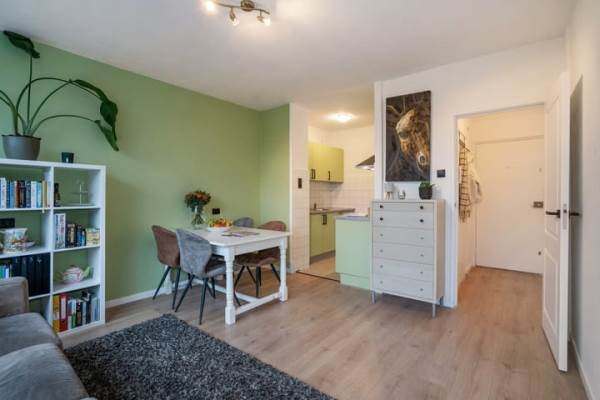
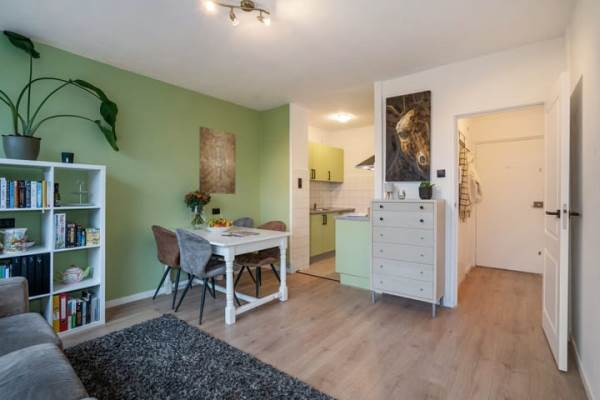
+ wall art [198,125,237,195]
